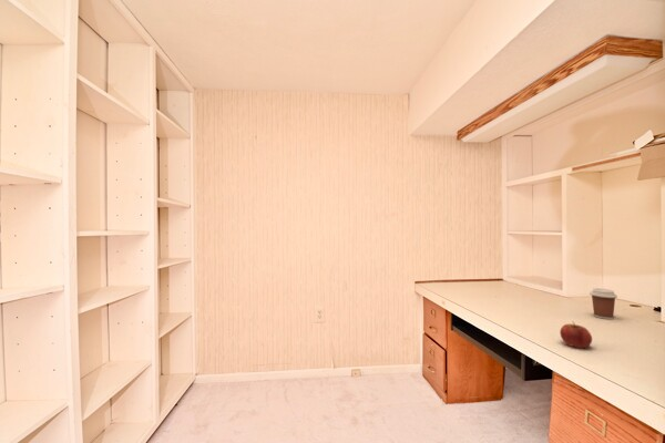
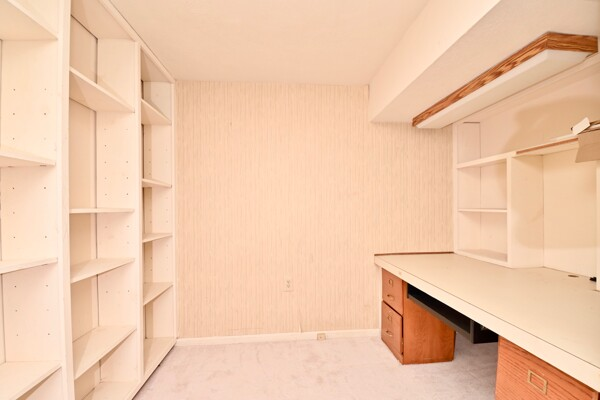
- coffee cup [589,287,618,320]
- apple [559,320,593,349]
